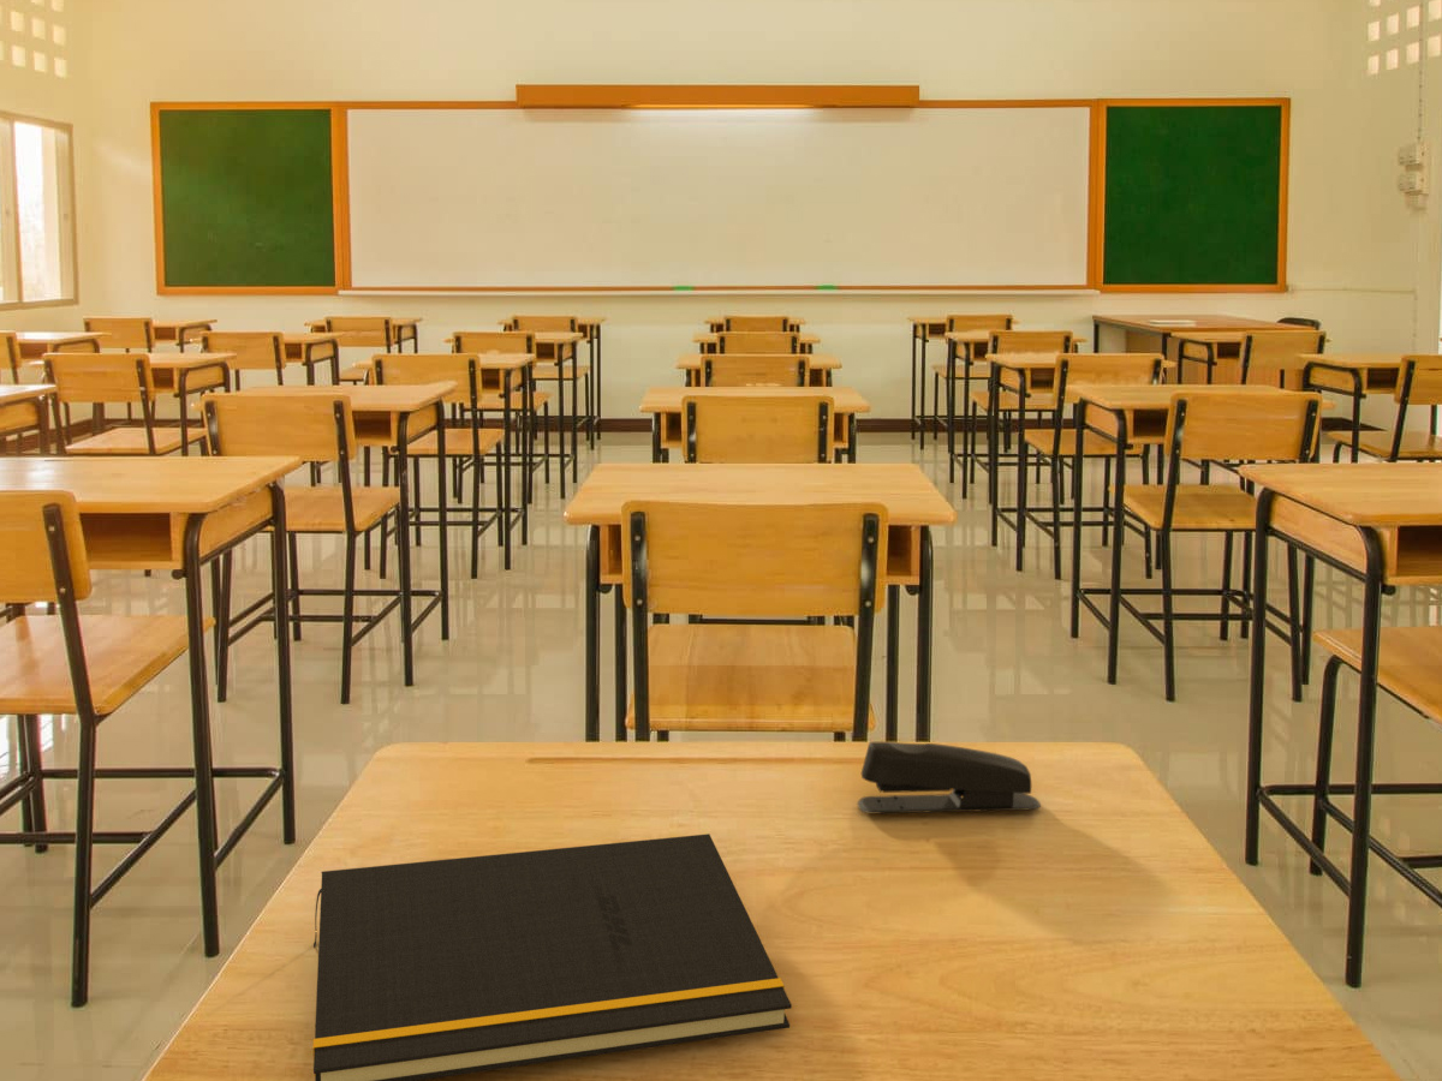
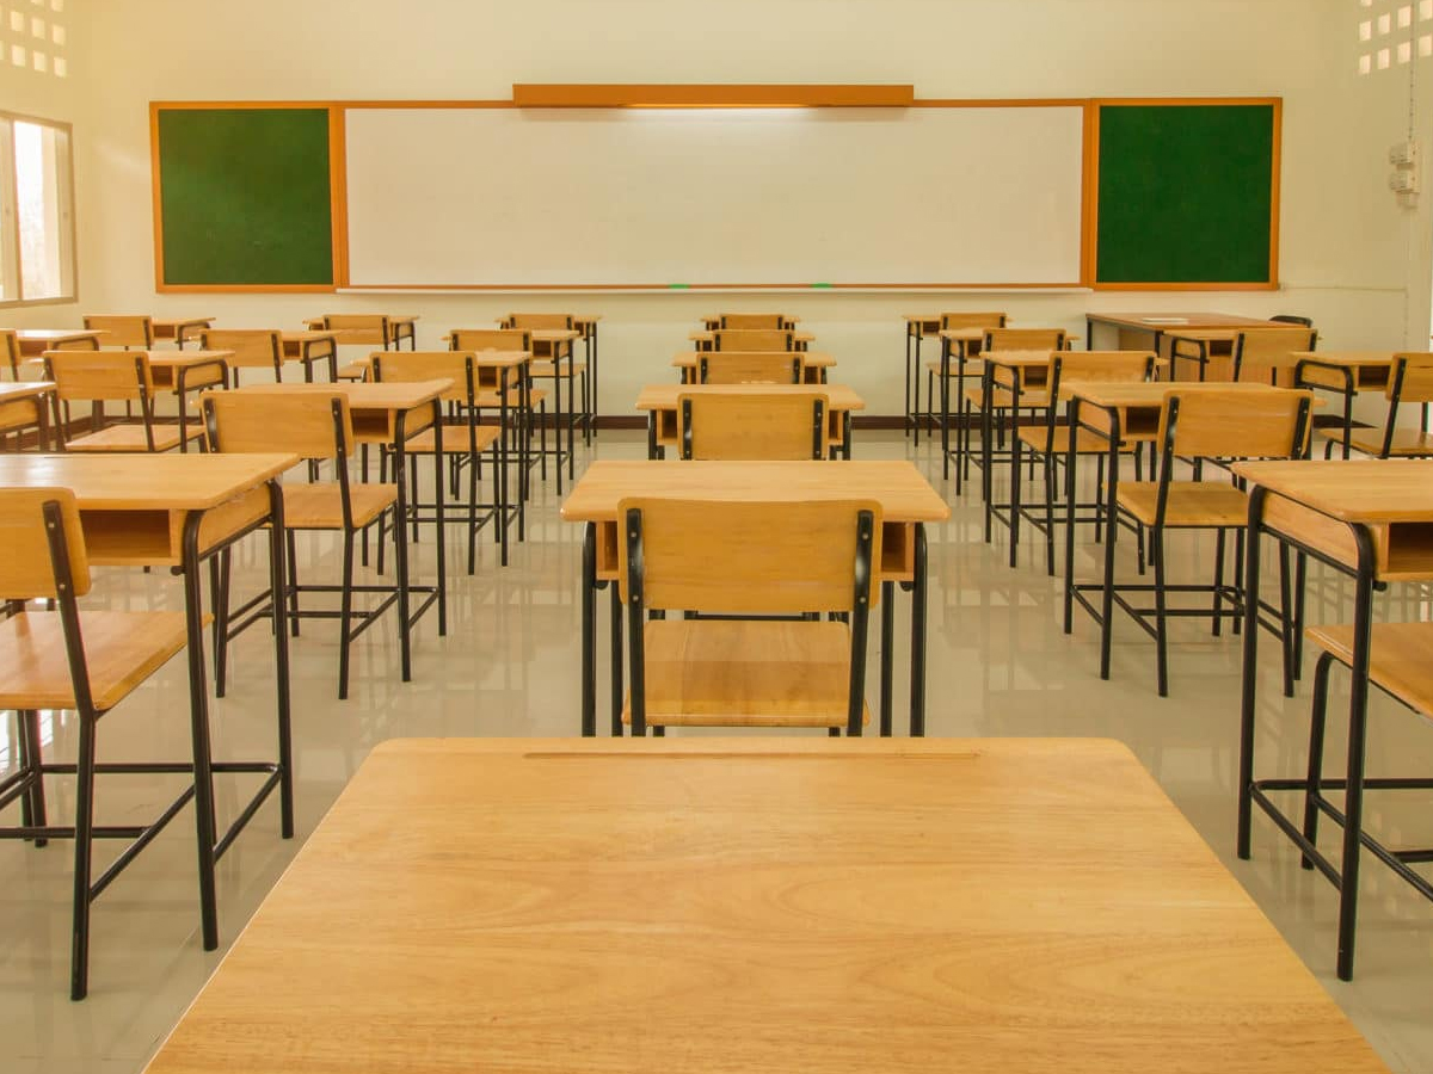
- stapler [856,741,1042,816]
- notepad [311,832,793,1081]
